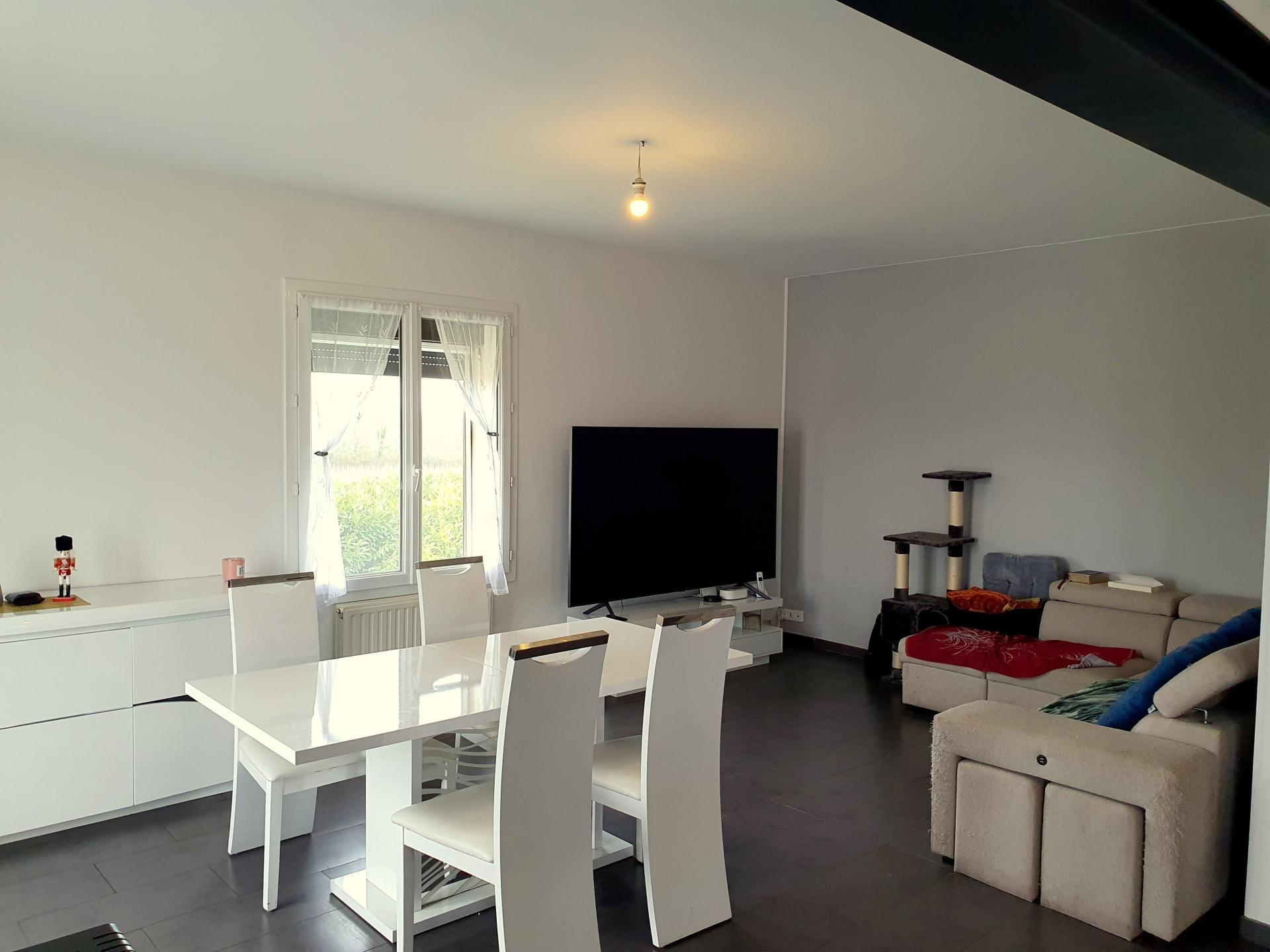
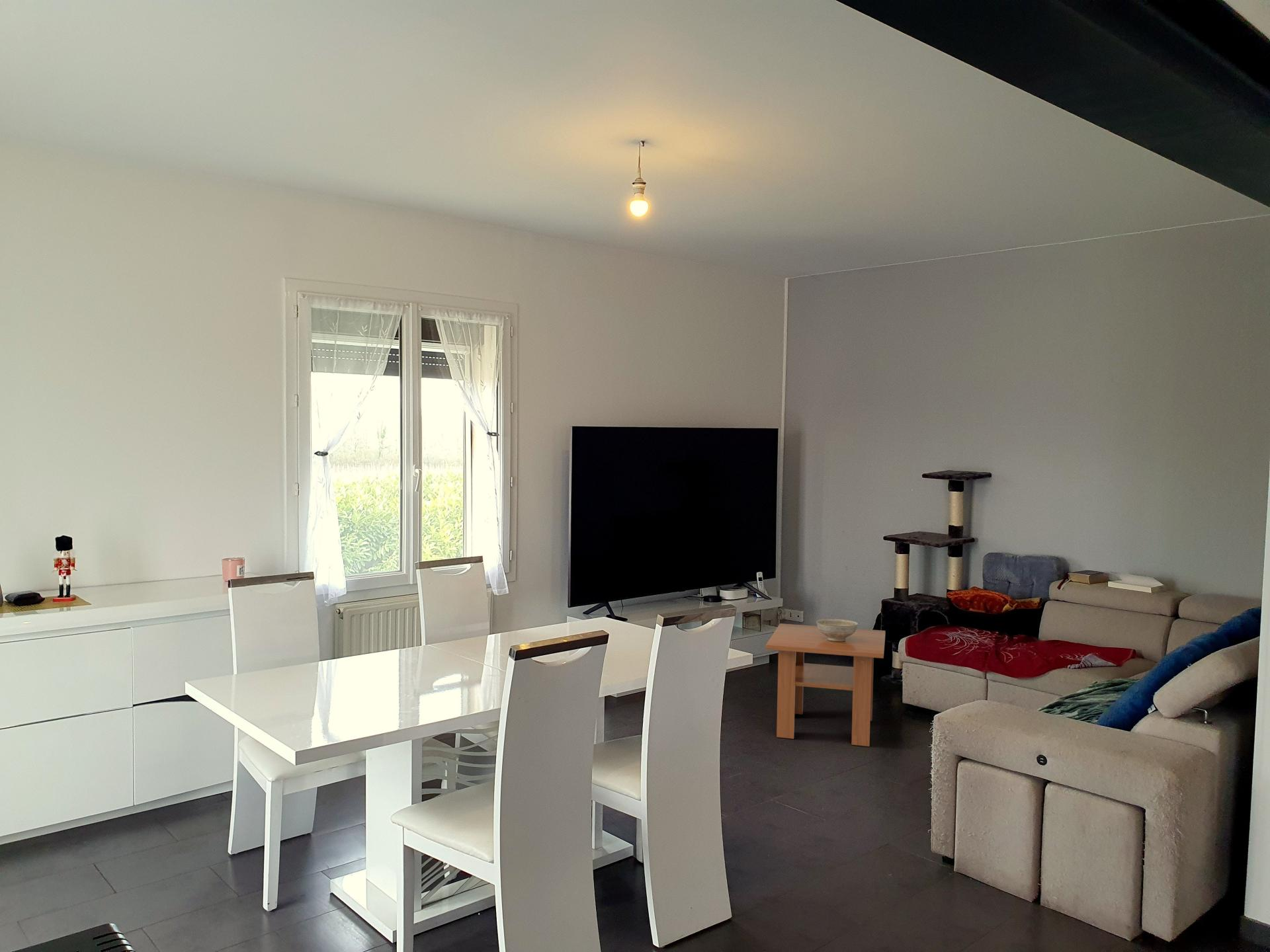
+ decorative bowl [816,618,859,641]
+ coffee table [765,623,886,747]
